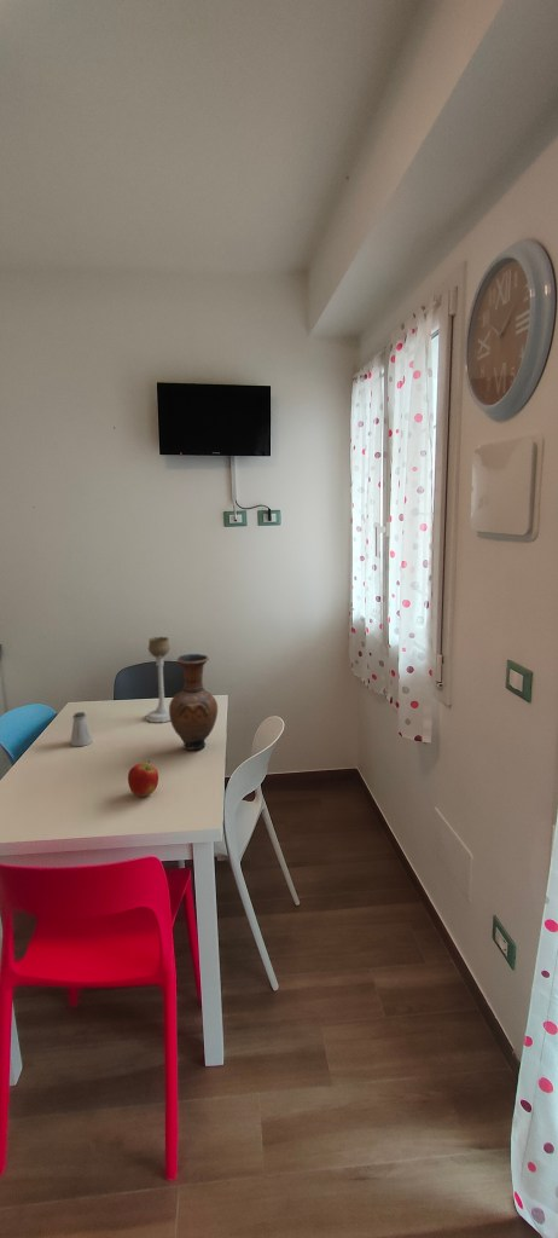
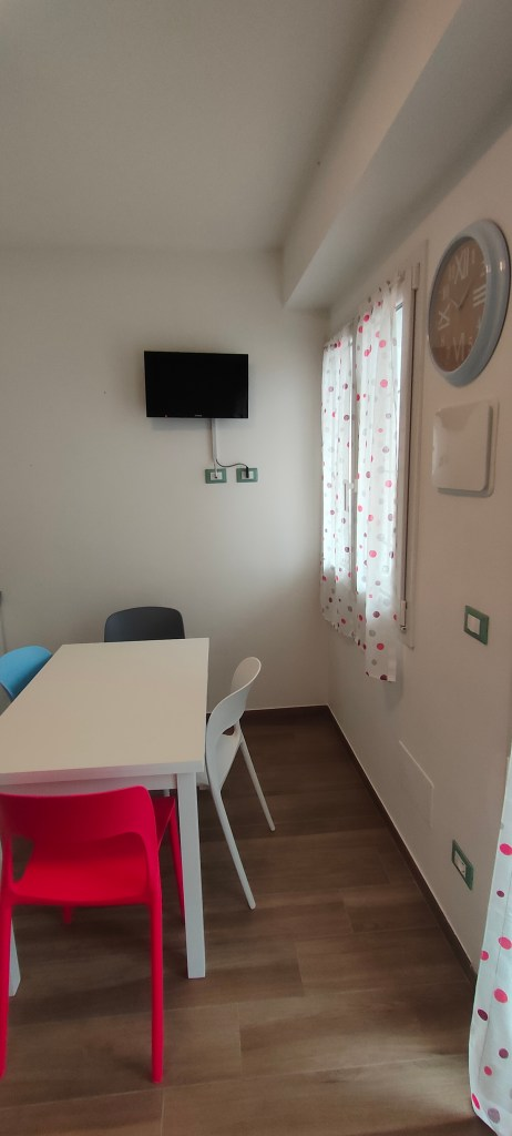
- vase [168,653,219,752]
- candle holder [144,636,172,723]
- saltshaker [69,711,94,747]
- apple [127,760,159,797]
